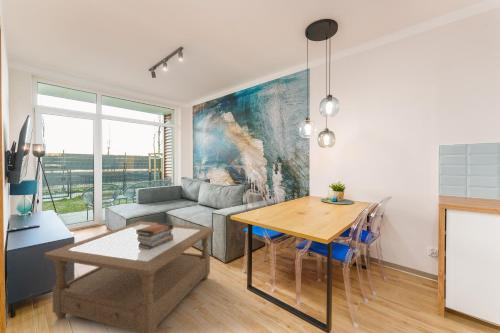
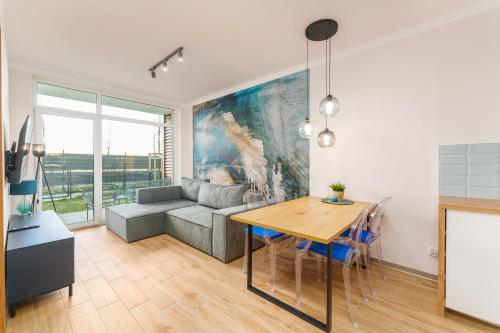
- coffee table [43,220,215,333]
- book stack [134,222,173,250]
